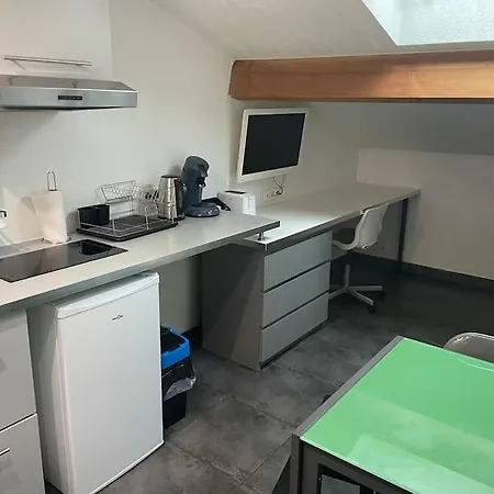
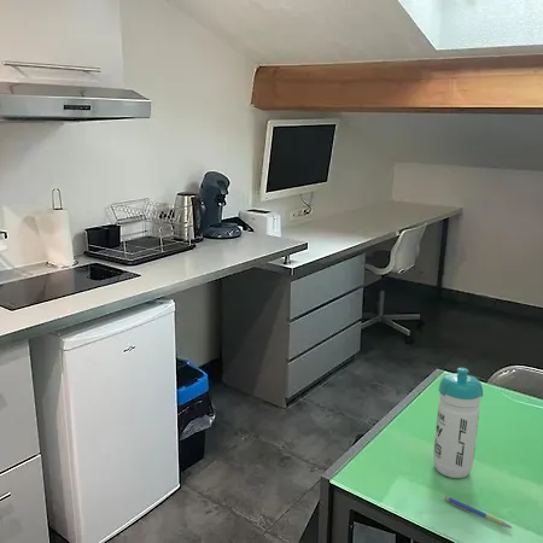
+ water bottle [432,367,484,479]
+ pen [443,495,514,530]
